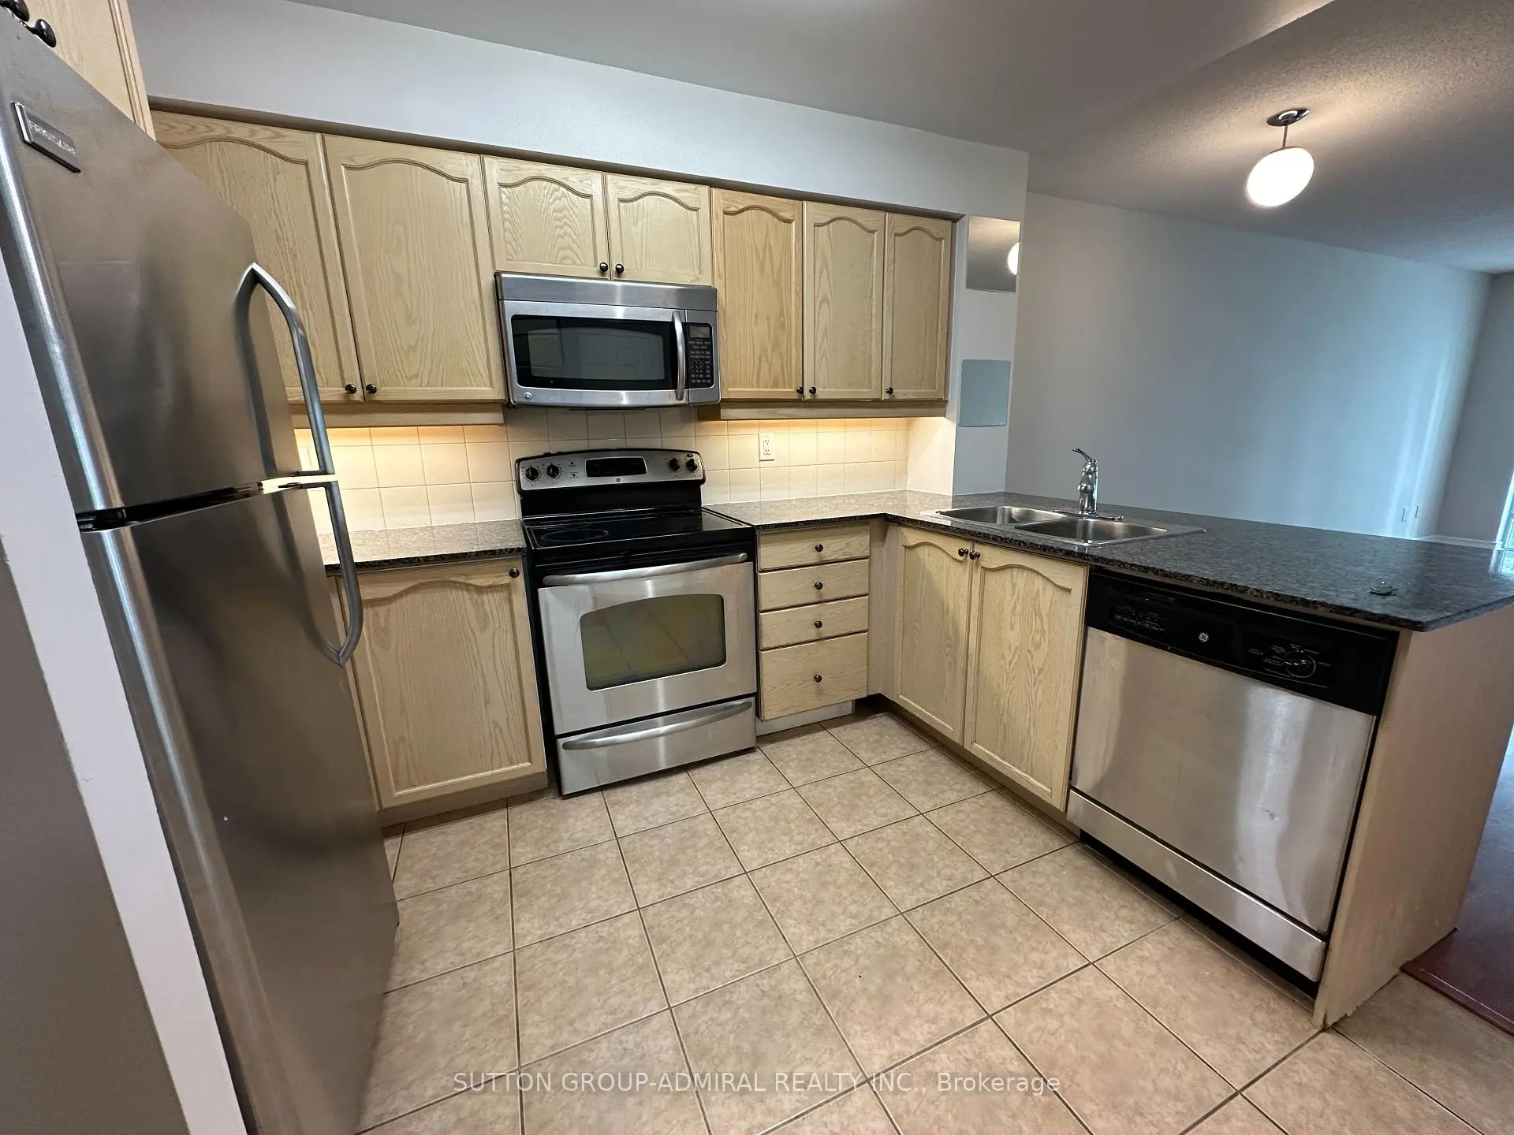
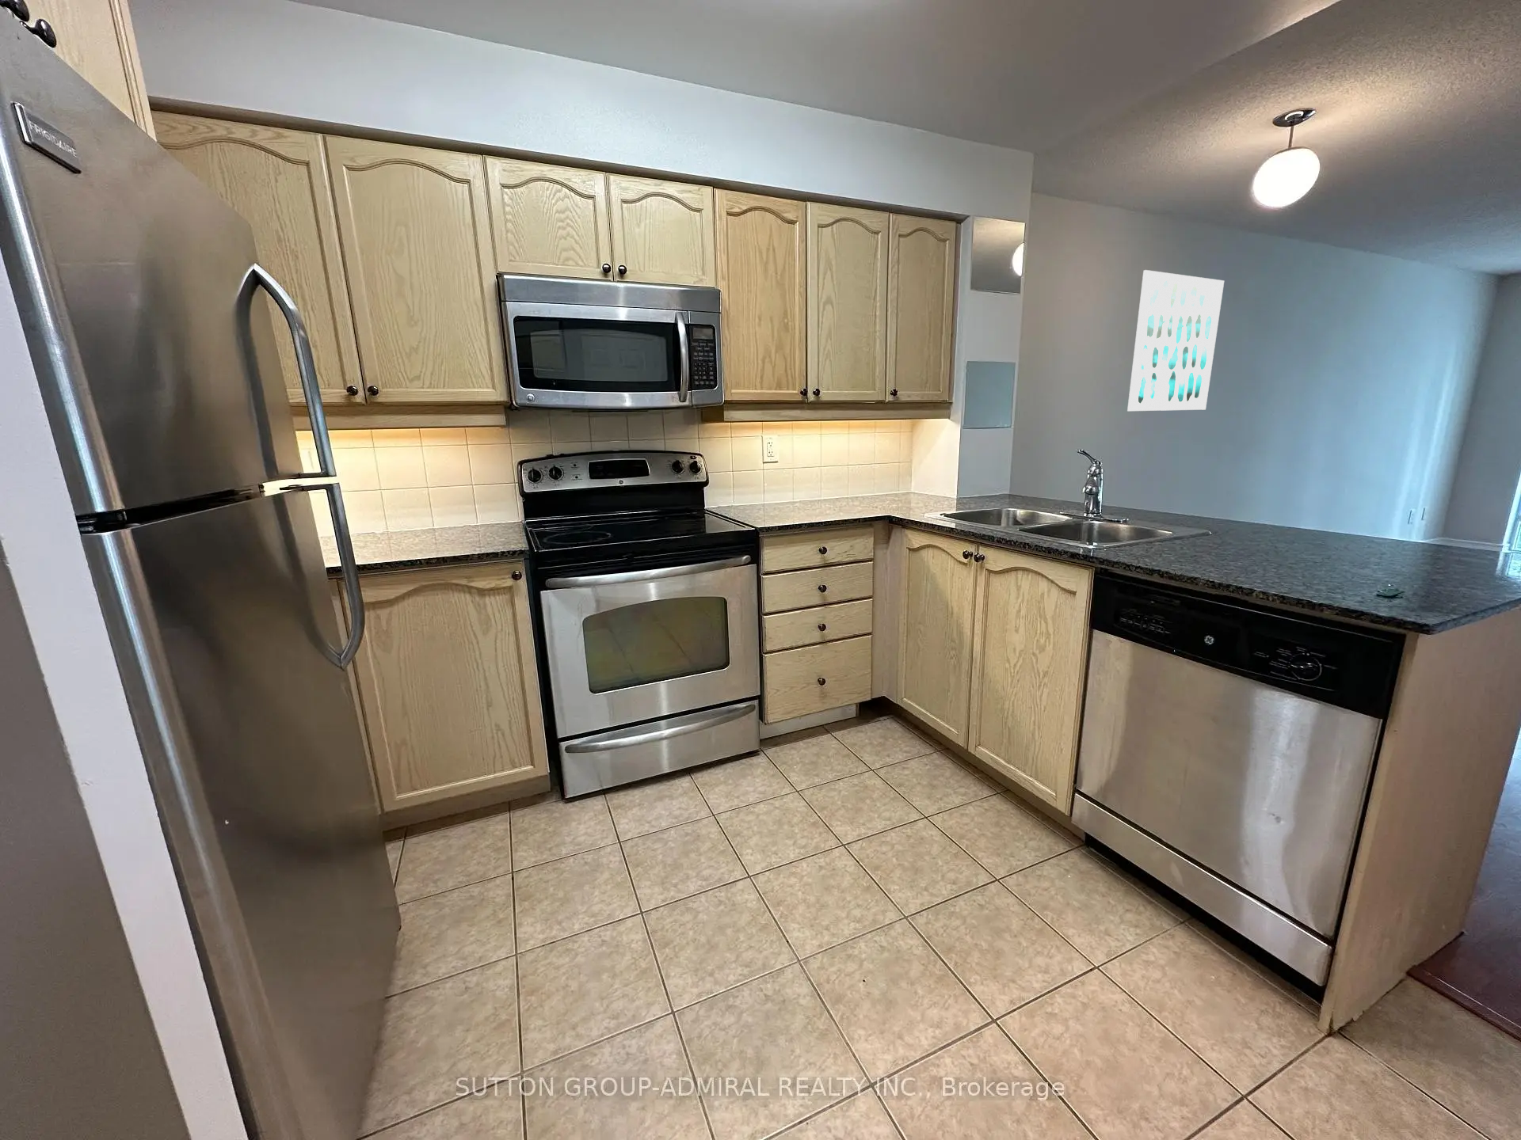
+ wall art [1127,269,1225,412]
